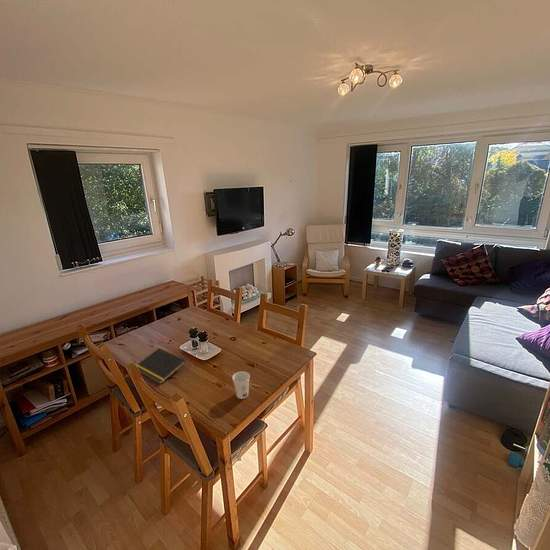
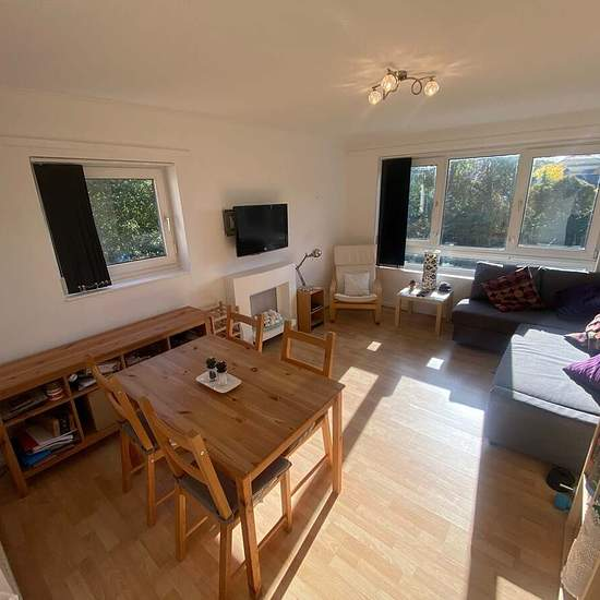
- notepad [135,347,187,385]
- cup [231,370,251,400]
